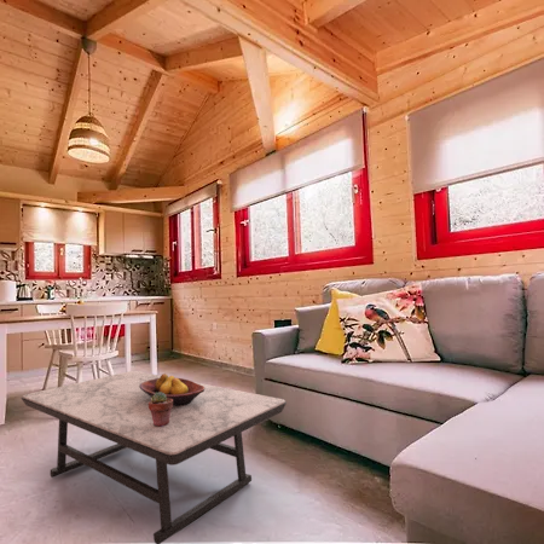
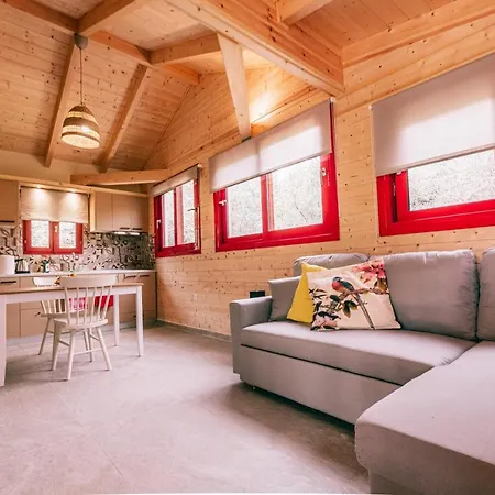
- fruit bowl [139,372,204,406]
- potted succulent [149,392,173,427]
- coffee table [19,370,288,544]
